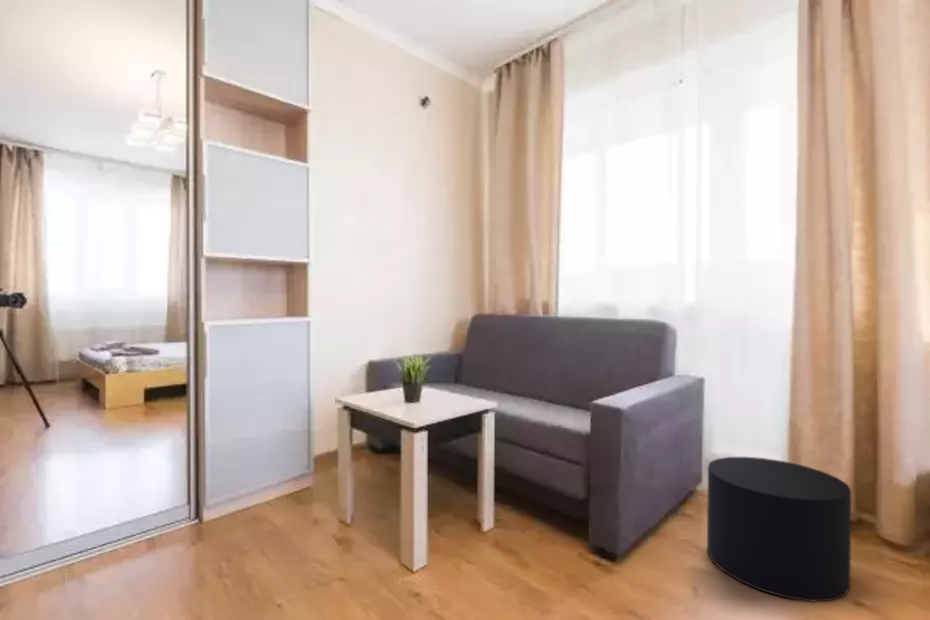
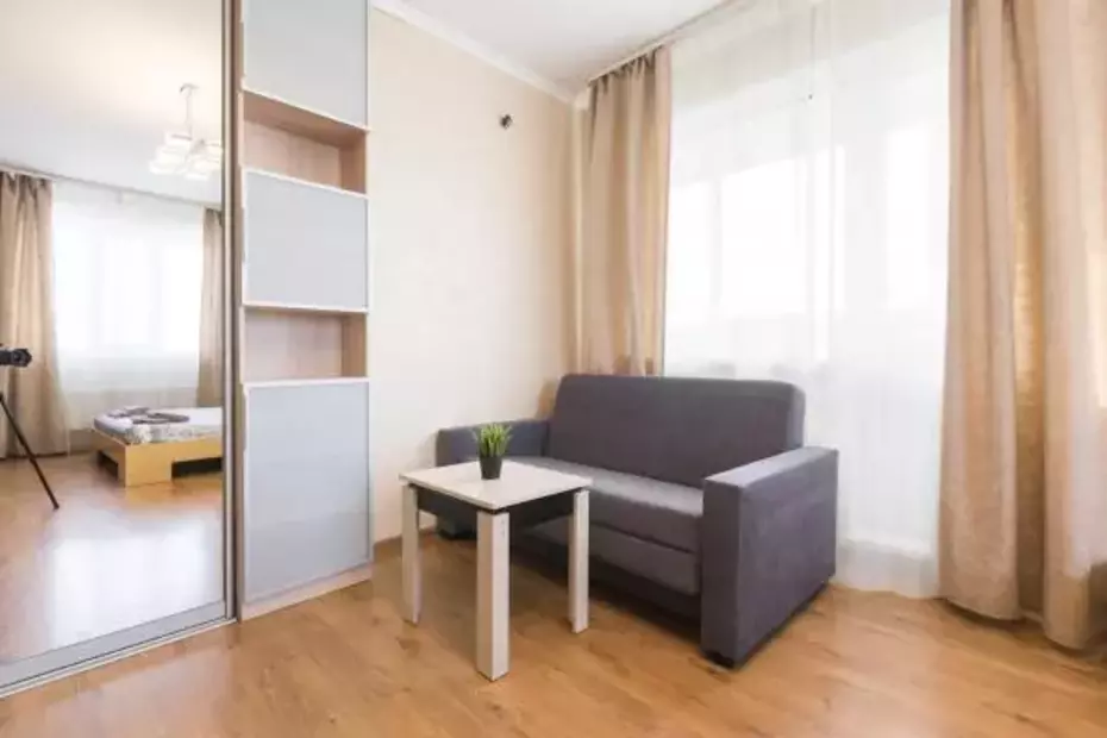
- stool [706,456,852,603]
